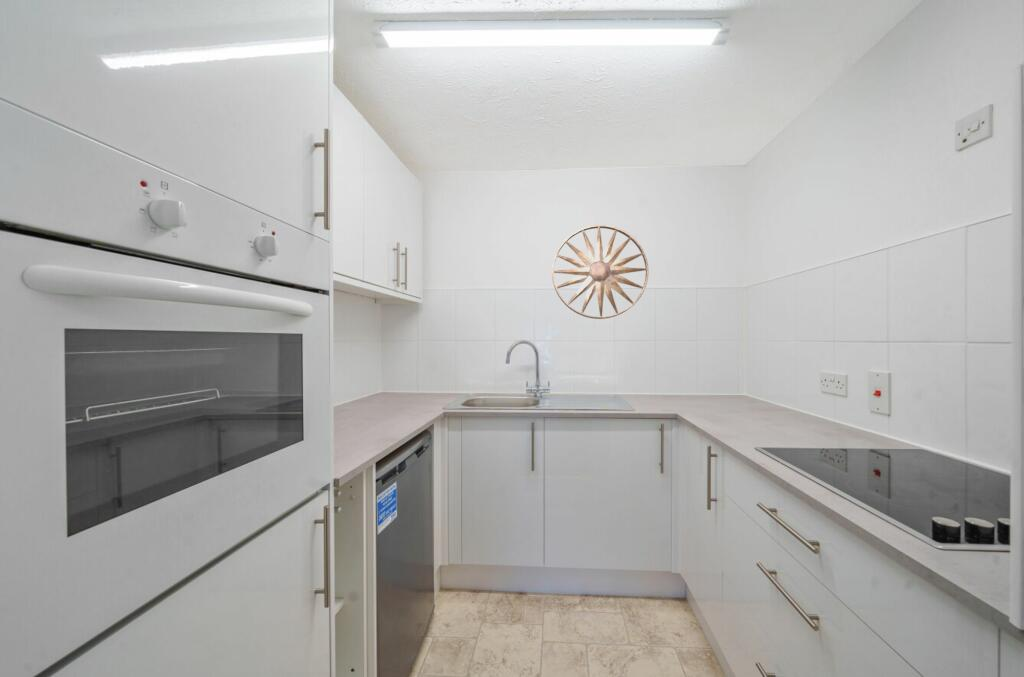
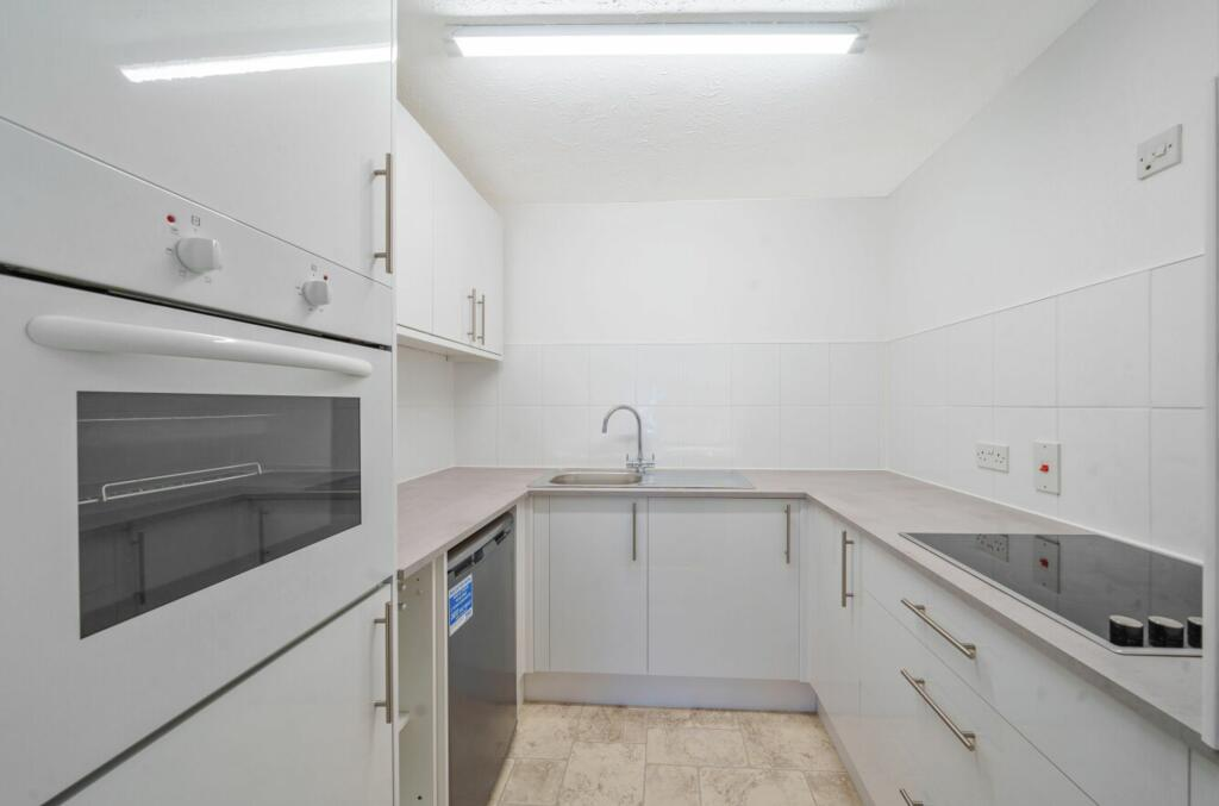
- wall art [551,224,649,320]
